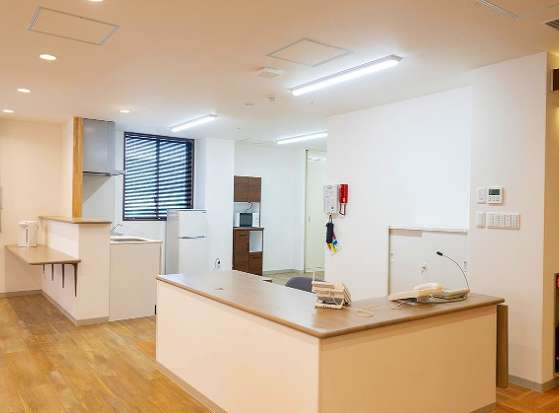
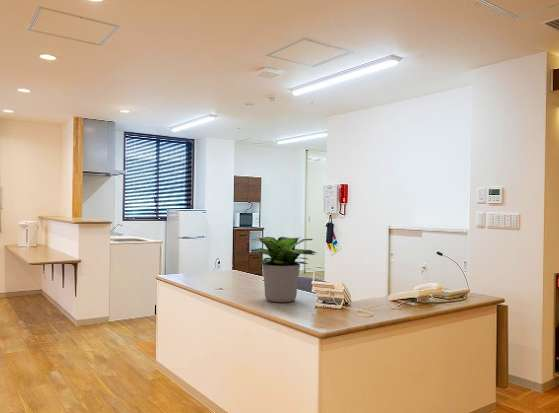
+ potted plant [248,236,317,303]
